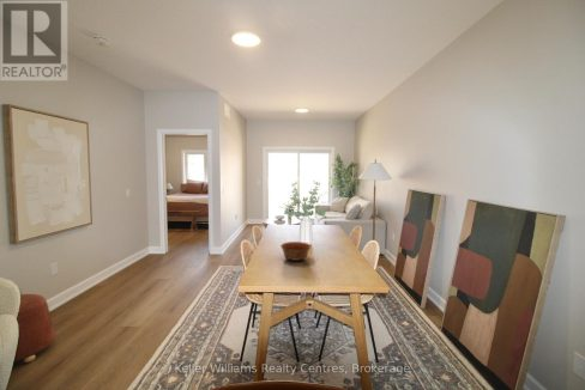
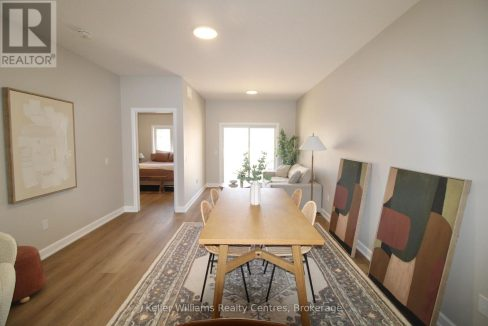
- bowl [279,240,312,262]
